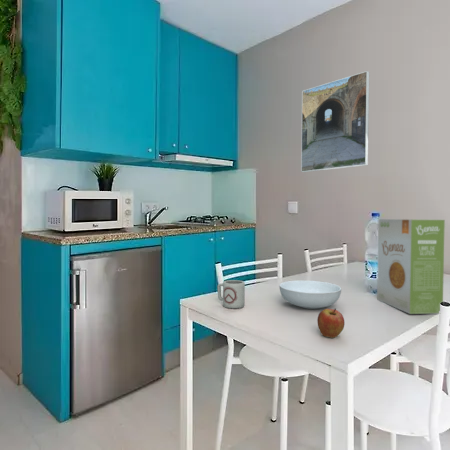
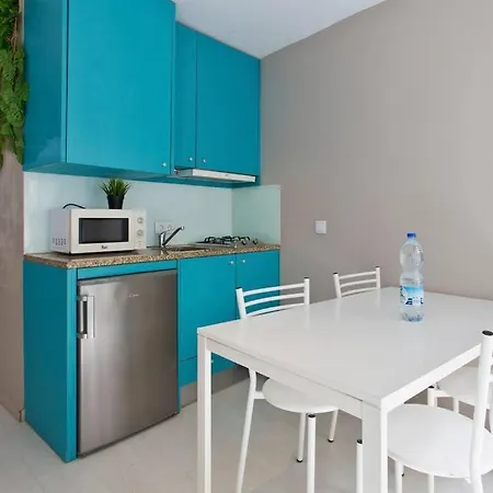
- fruit [316,308,345,339]
- serving bowl [278,279,342,310]
- cup [216,279,246,309]
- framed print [300,70,370,173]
- food box [376,218,446,315]
